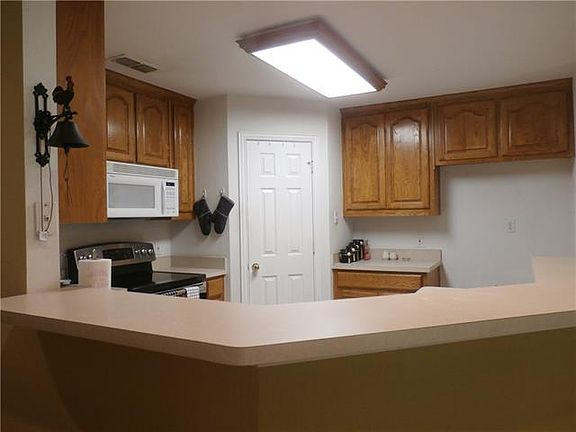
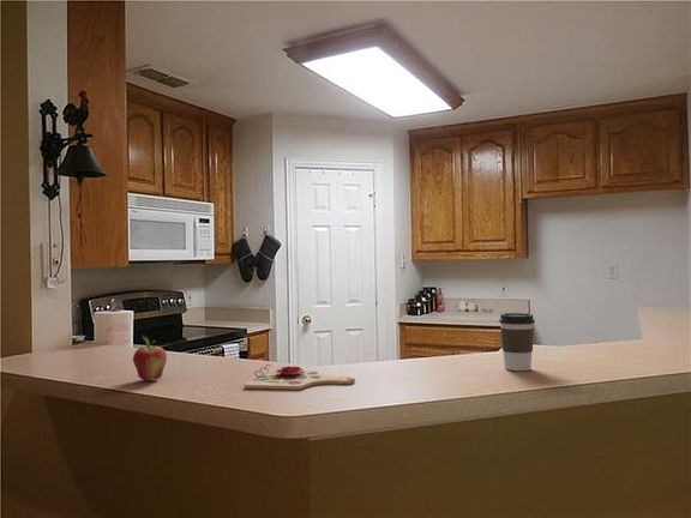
+ cutting board [244,363,356,391]
+ coffee cup [498,312,536,372]
+ fruit [132,335,168,383]
